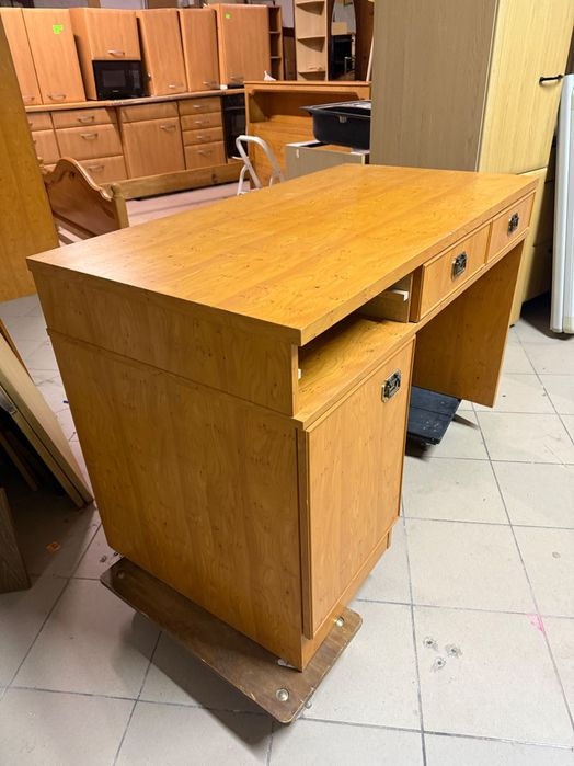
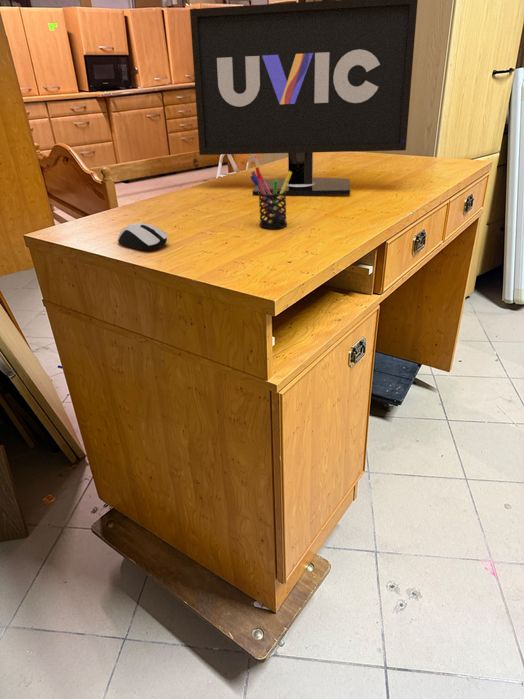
+ monitor [189,0,419,196]
+ computer mouse [117,222,169,251]
+ pen holder [249,166,292,230]
